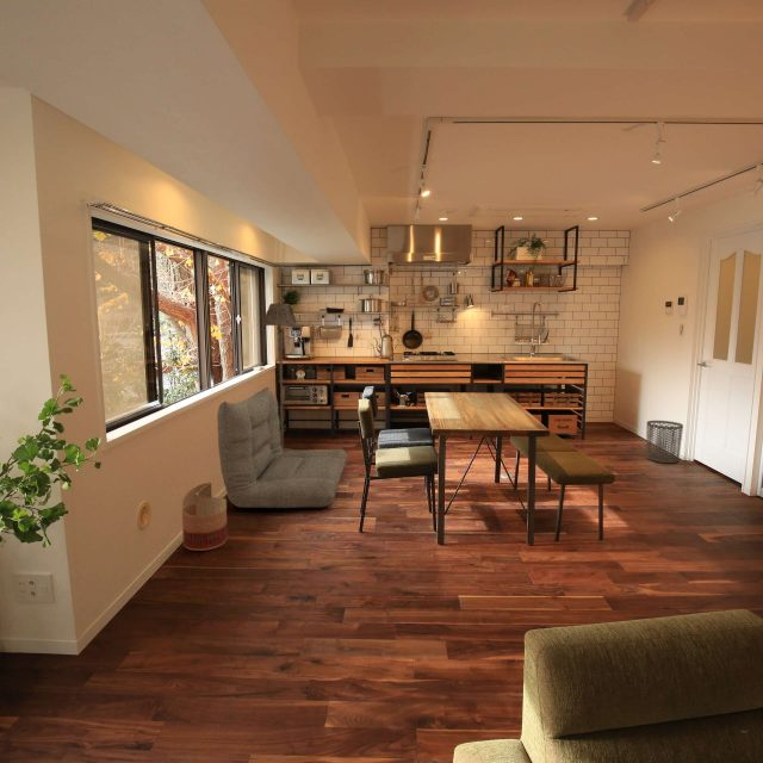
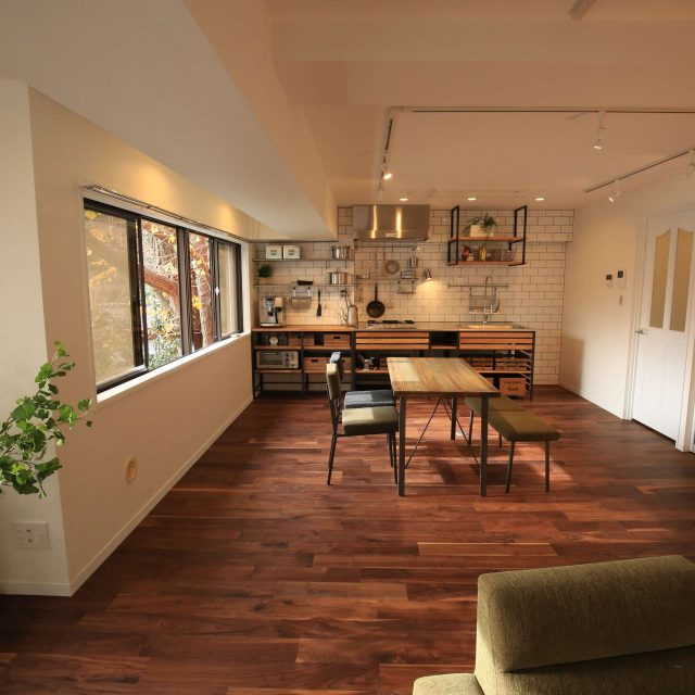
- basket [181,479,229,552]
- floor lamp [261,303,298,453]
- waste bin [645,420,684,464]
- sofa [216,386,348,509]
